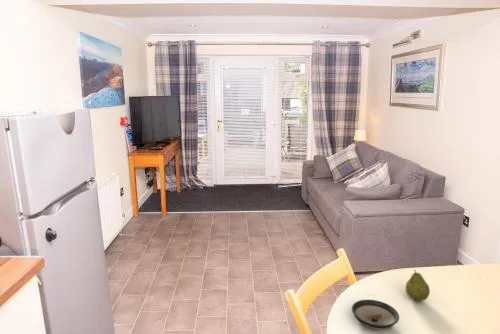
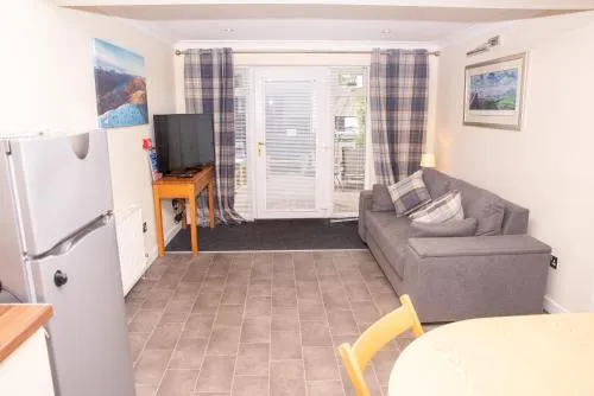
- saucer [351,299,400,330]
- fruit [404,269,431,302]
